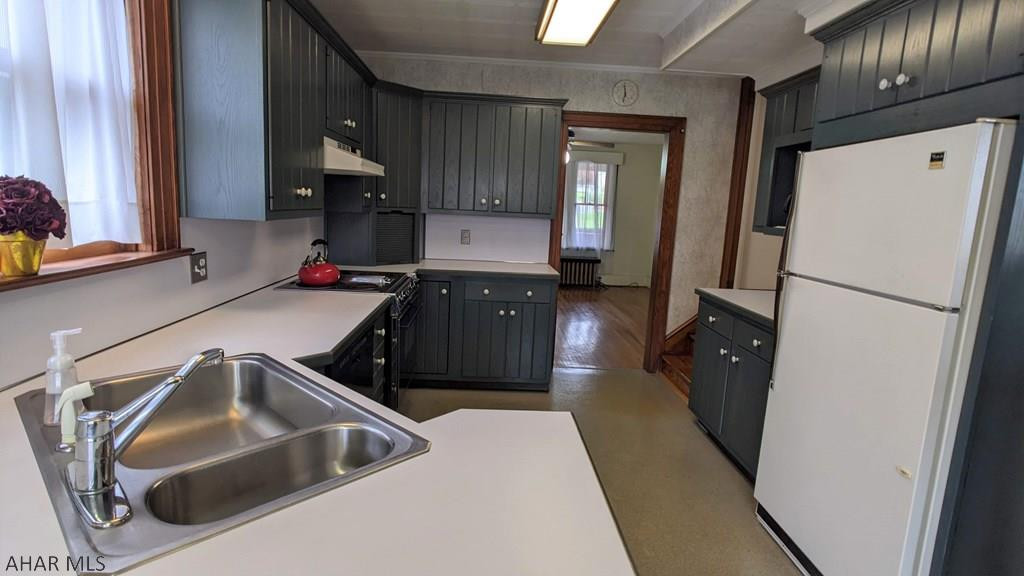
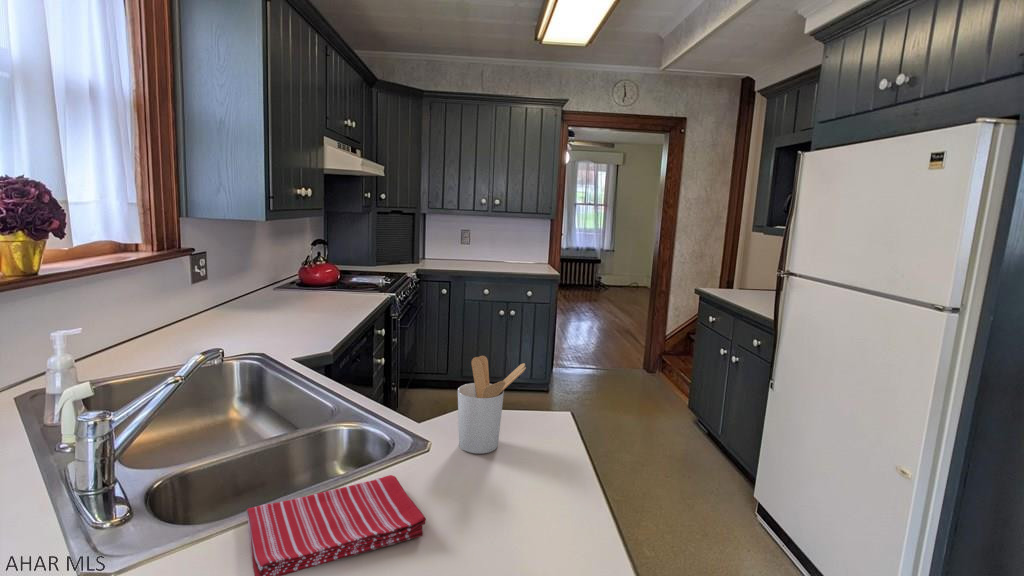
+ dish towel [246,474,427,576]
+ utensil holder [457,355,527,455]
